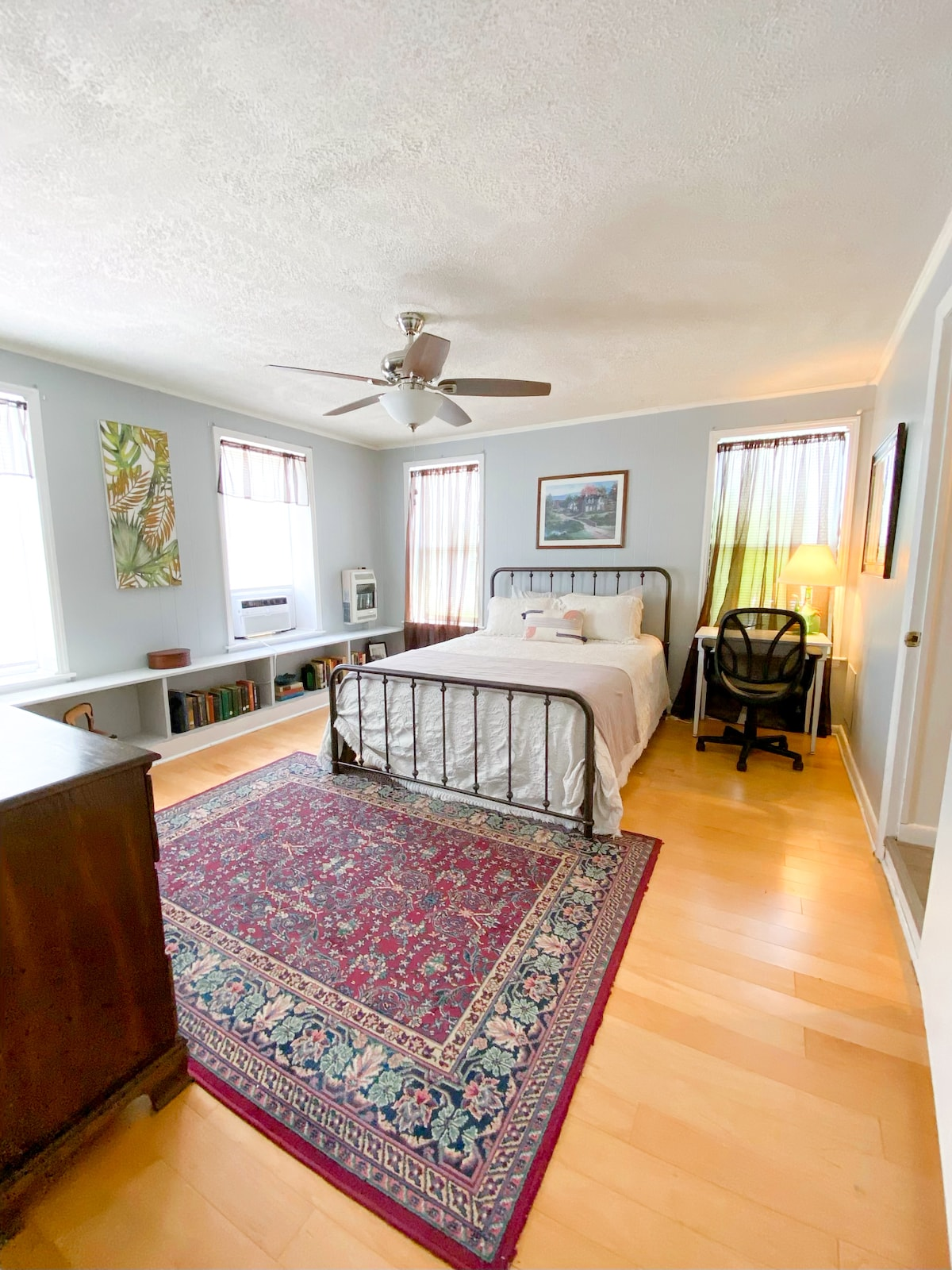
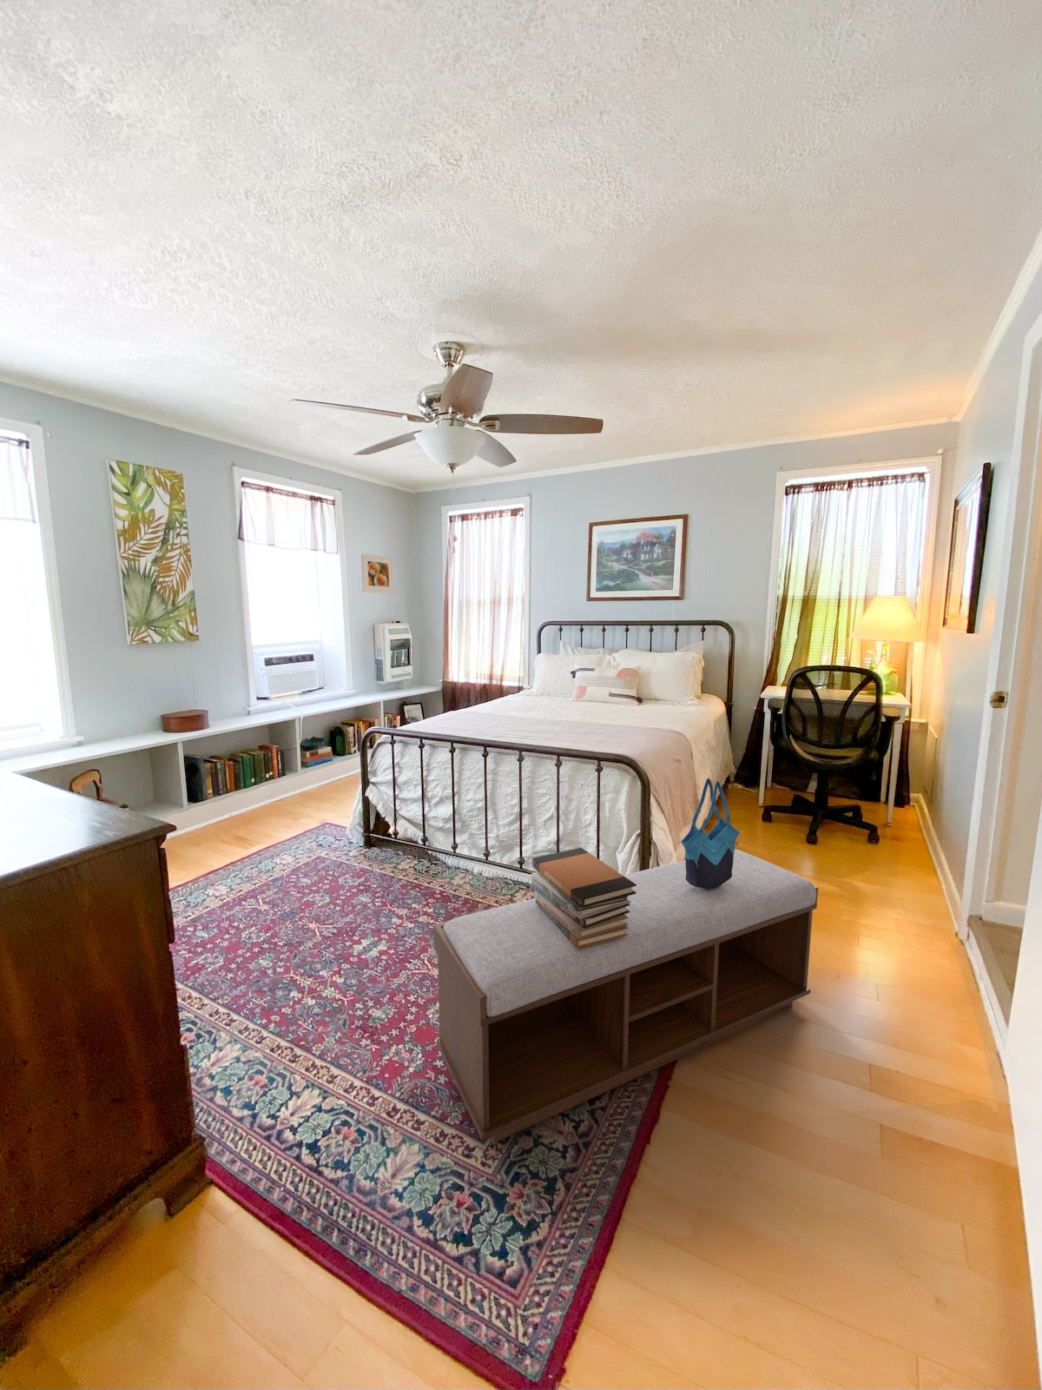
+ bench [432,848,819,1144]
+ book stack [531,847,637,949]
+ tote bag [680,777,741,889]
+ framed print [360,554,395,594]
